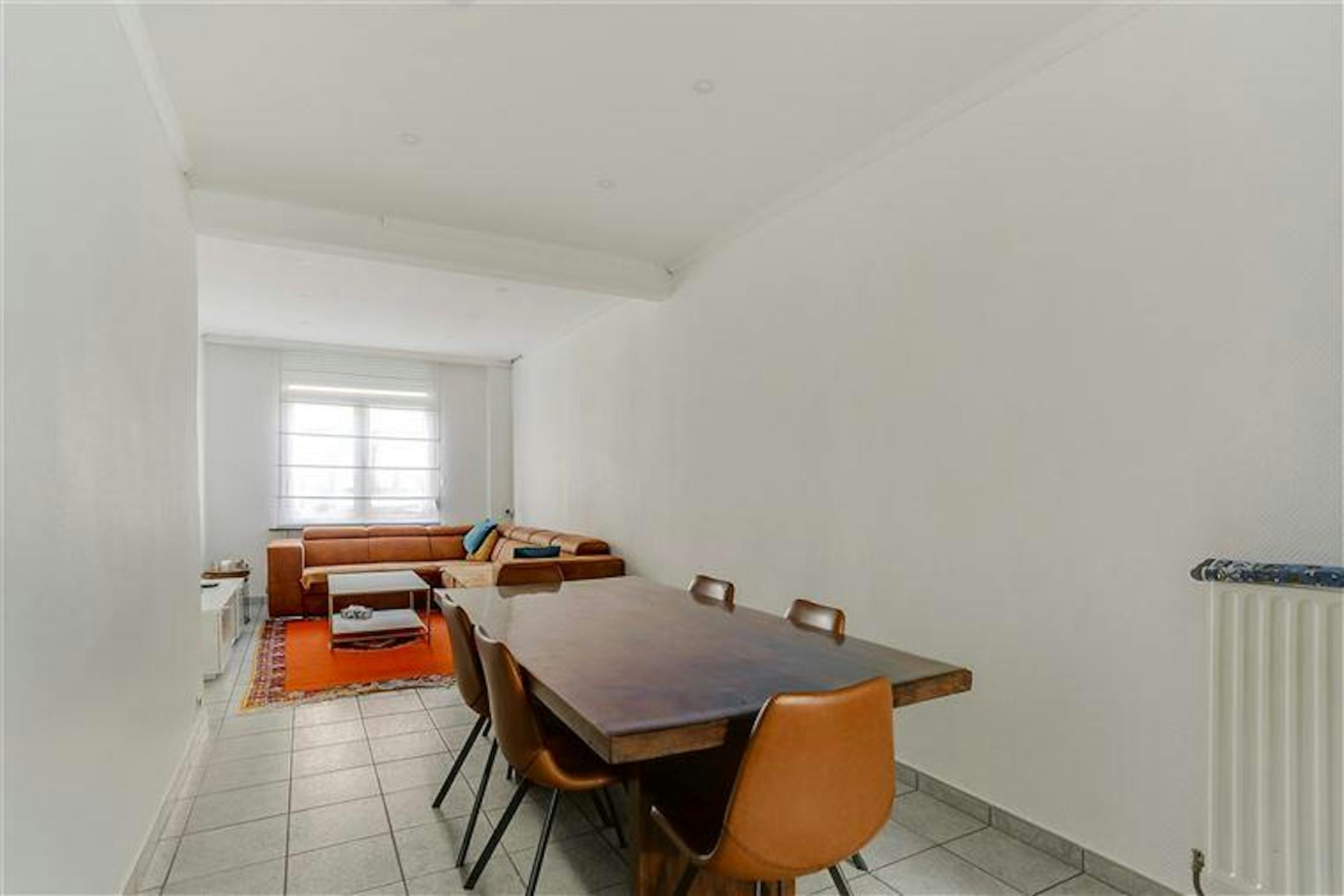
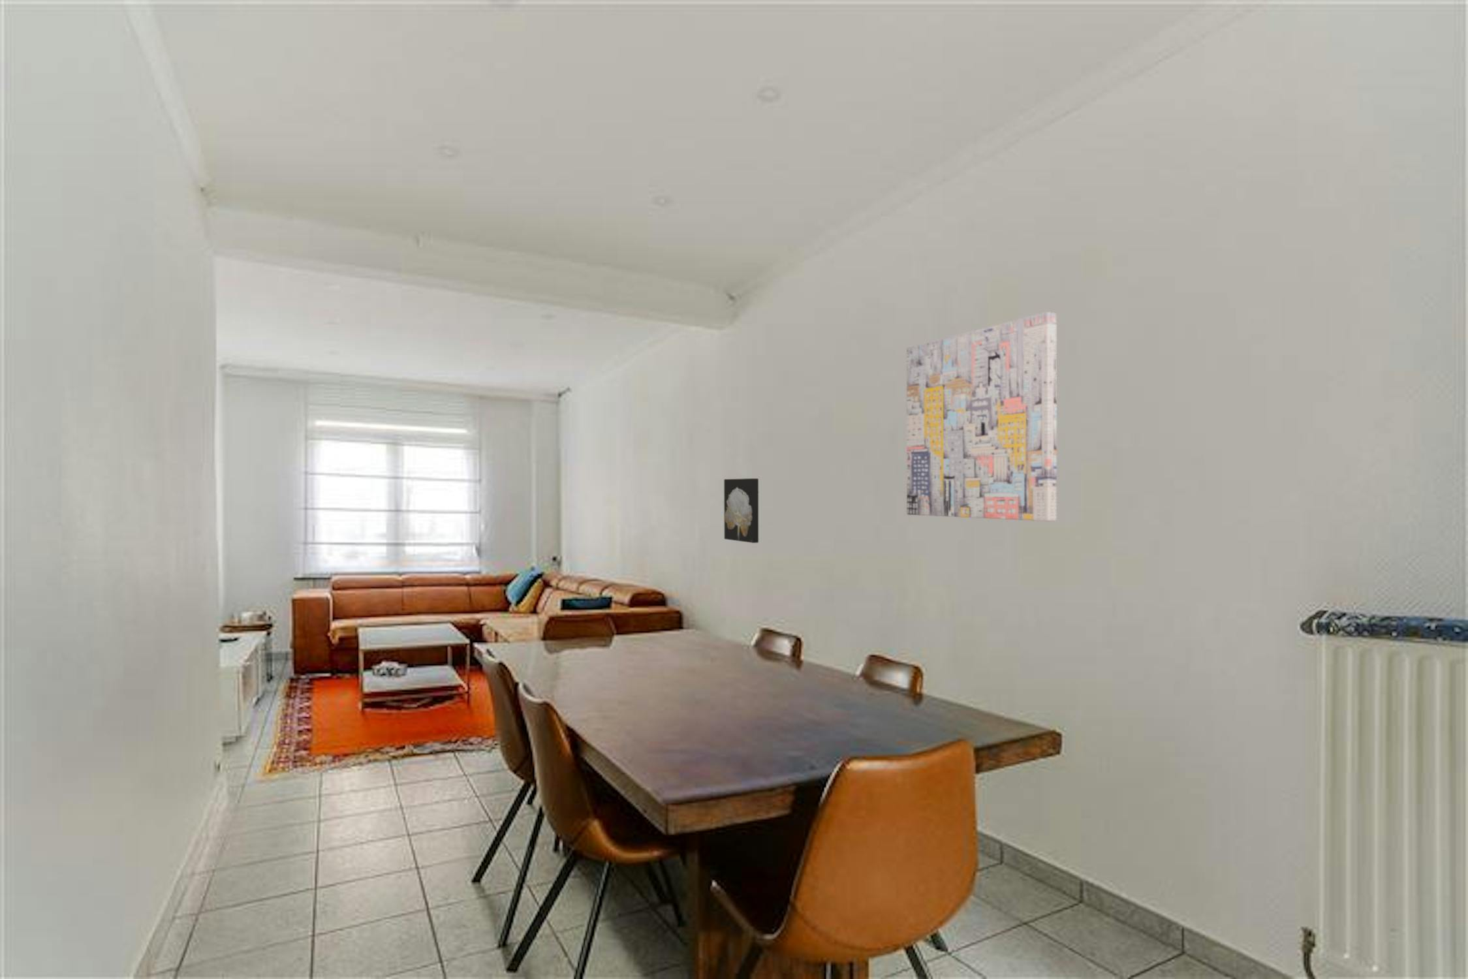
+ wall art [905,311,1057,521]
+ wall art [723,477,759,544]
